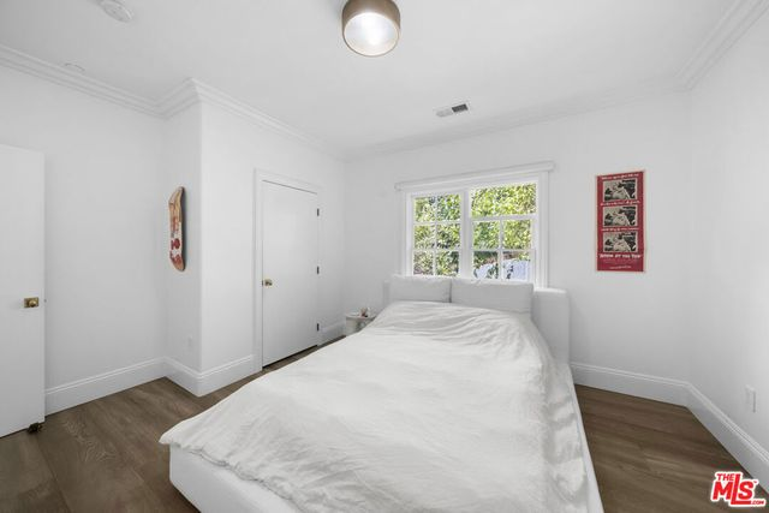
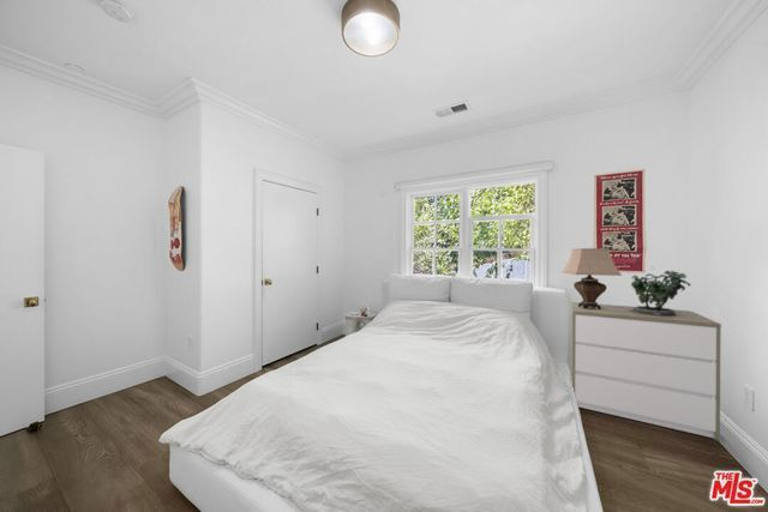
+ potted plant [629,266,692,317]
+ dresser [570,301,722,442]
+ table lamp [562,247,623,309]
